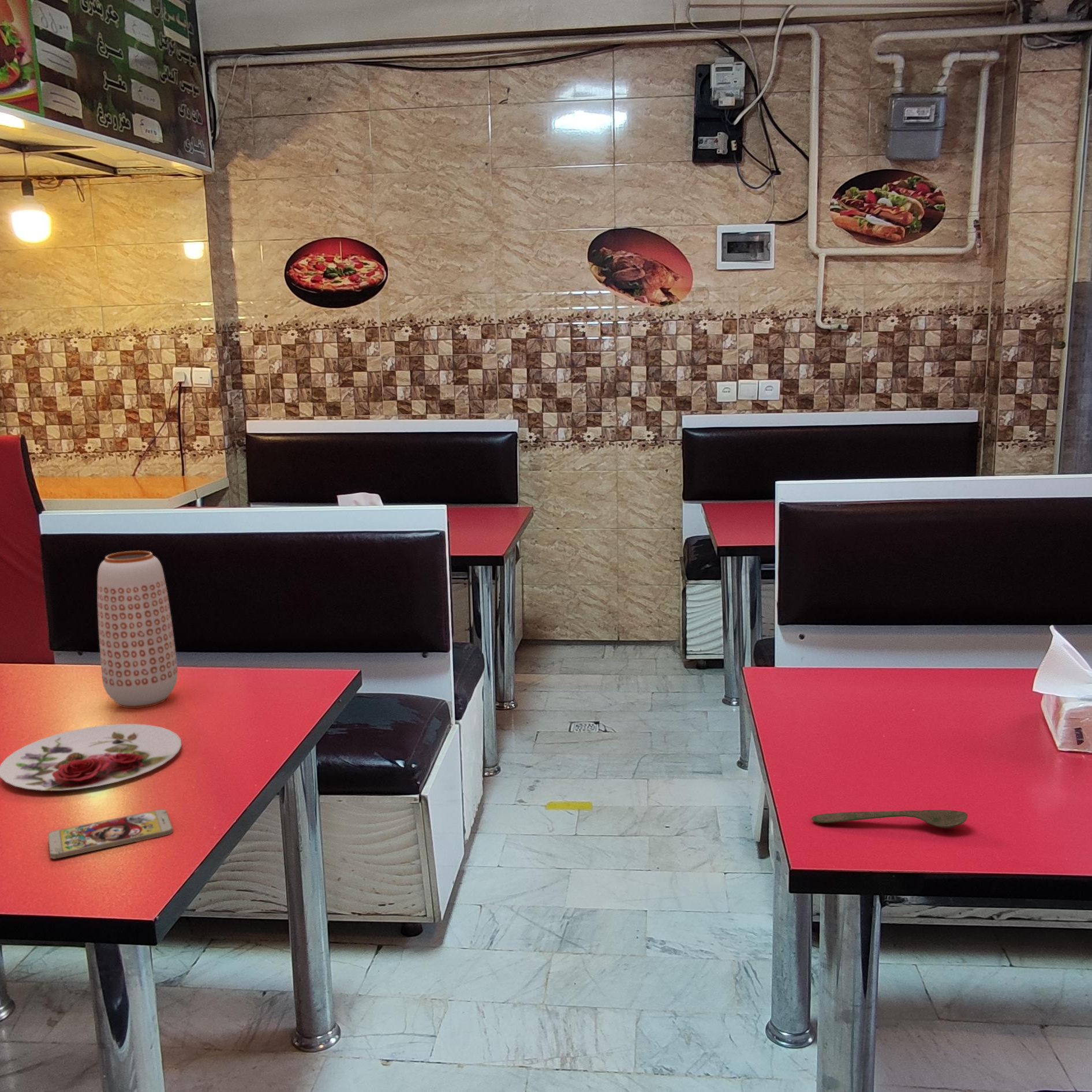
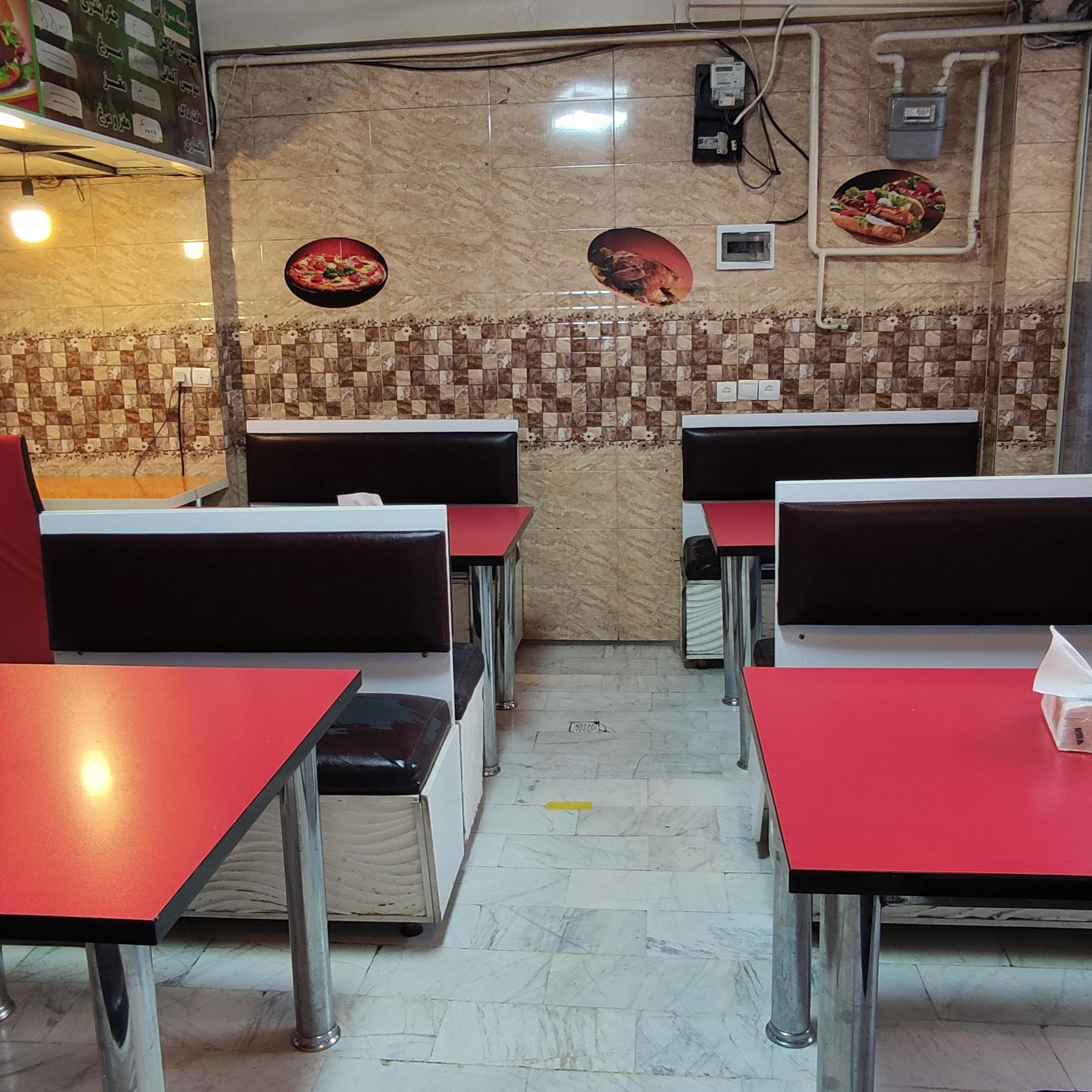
- spoon [811,809,968,828]
- planter [97,550,178,709]
- smartphone [47,809,174,859]
- plate [0,723,182,791]
